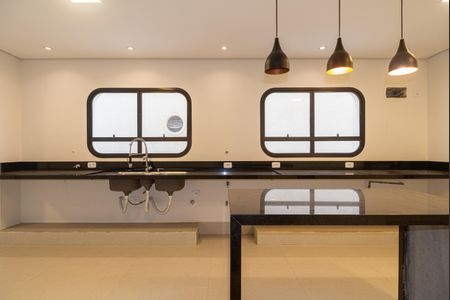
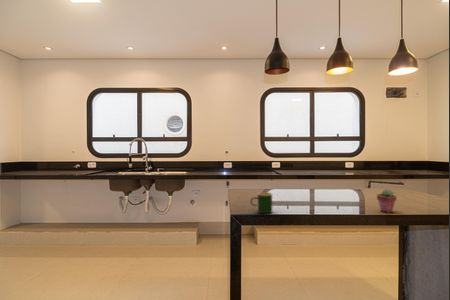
+ potted succulent [376,188,398,213]
+ mug [249,191,273,214]
